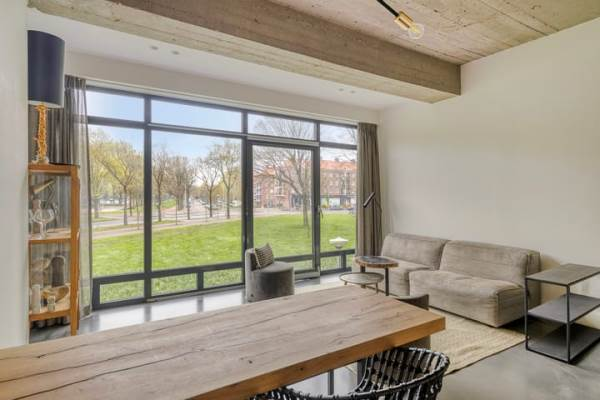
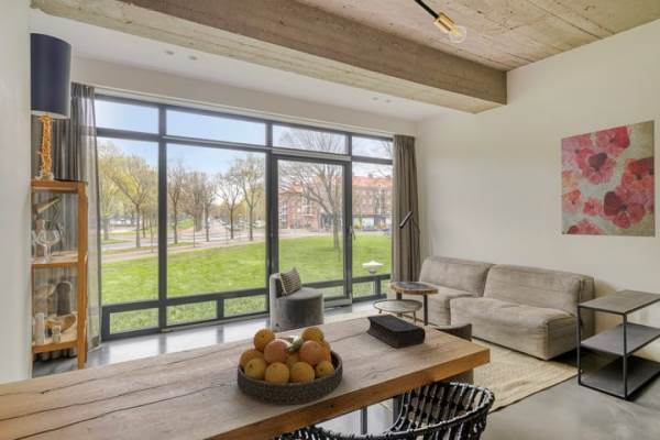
+ book [365,314,427,349]
+ wall art [560,119,657,238]
+ fruit bowl [235,326,344,405]
